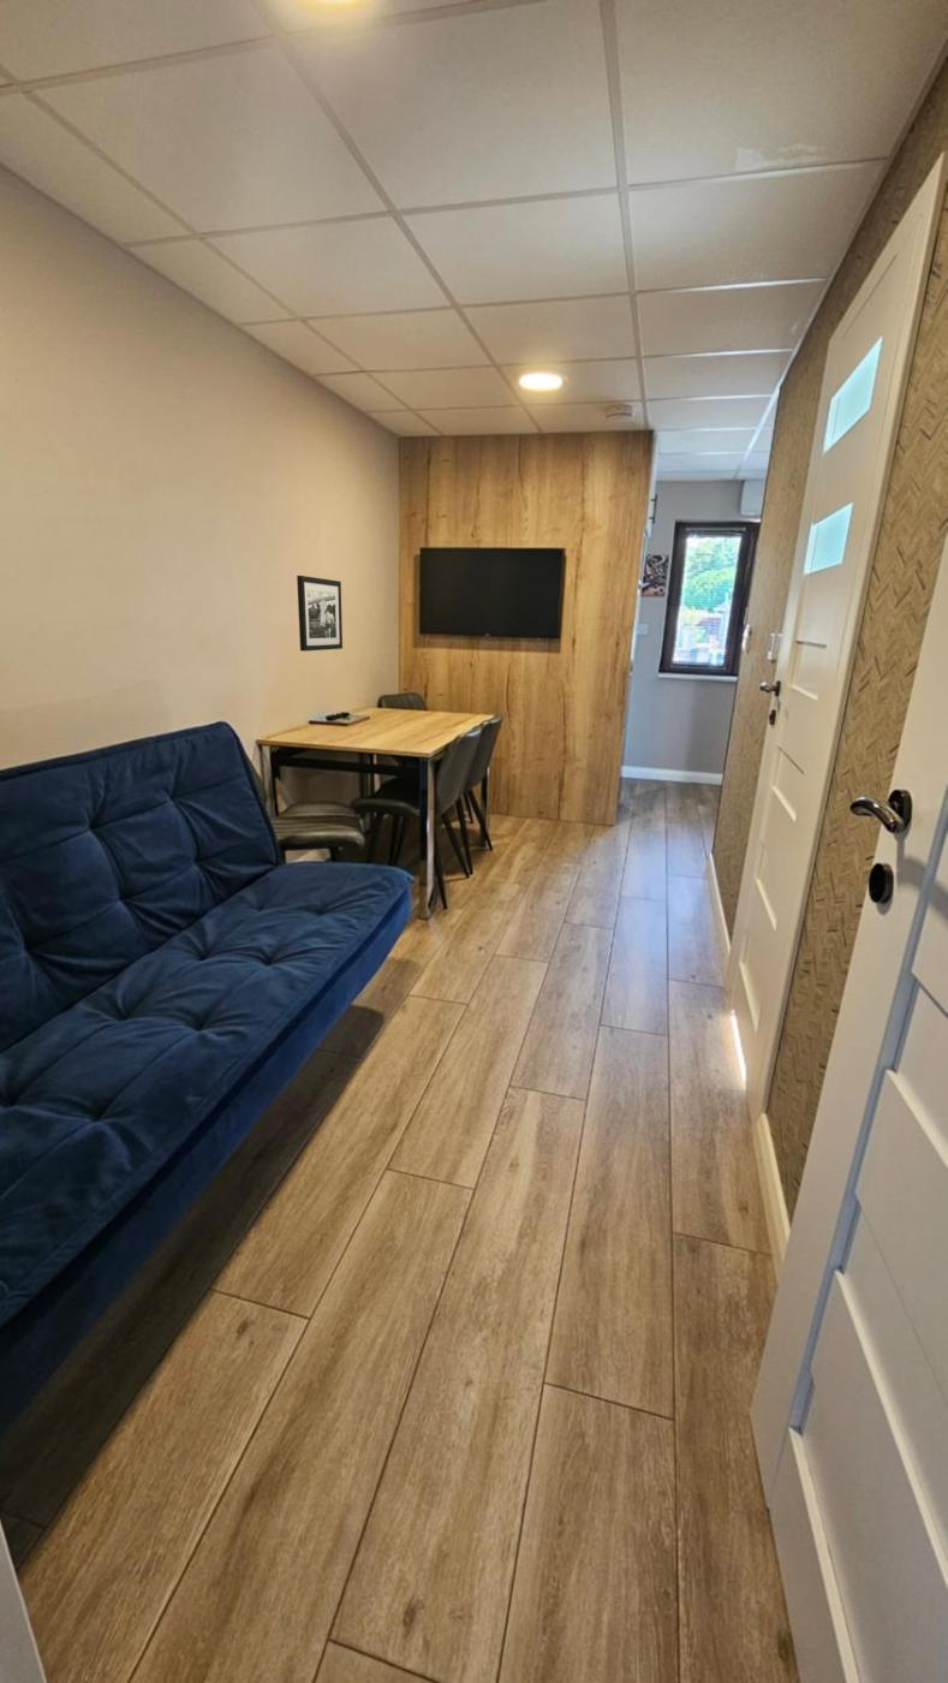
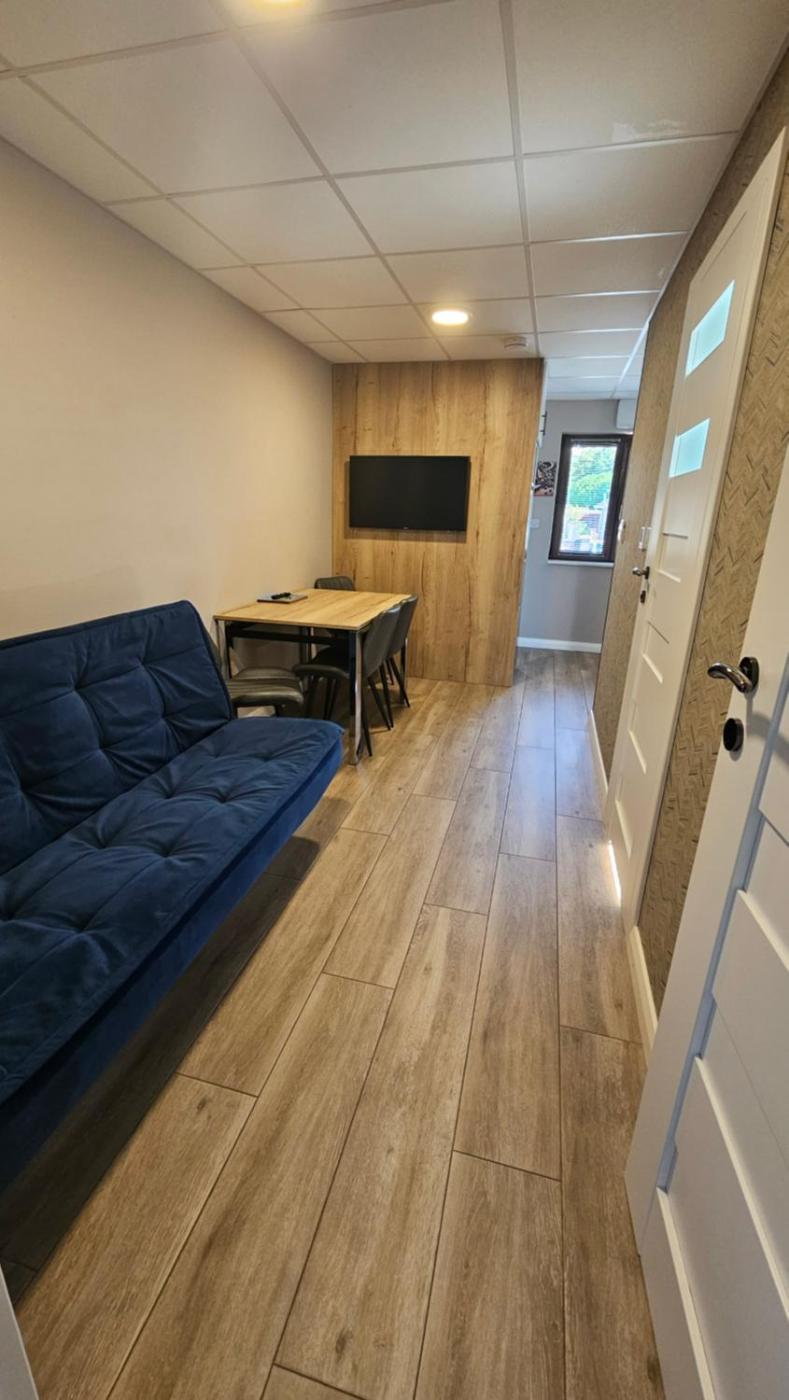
- picture frame [296,575,344,653]
